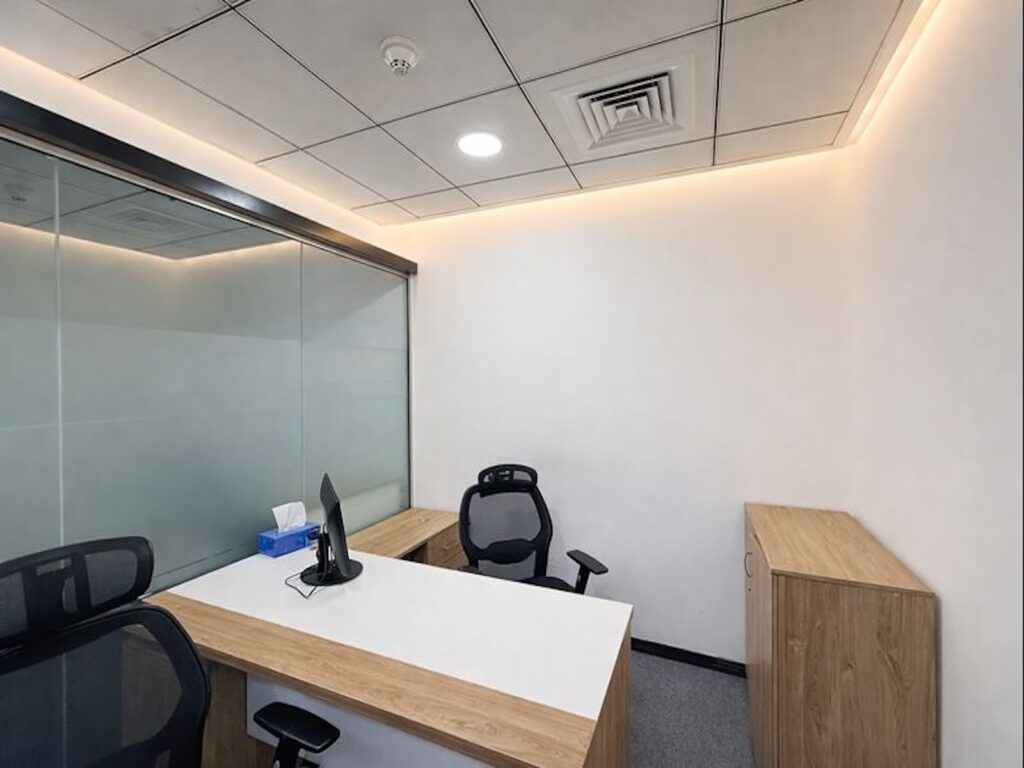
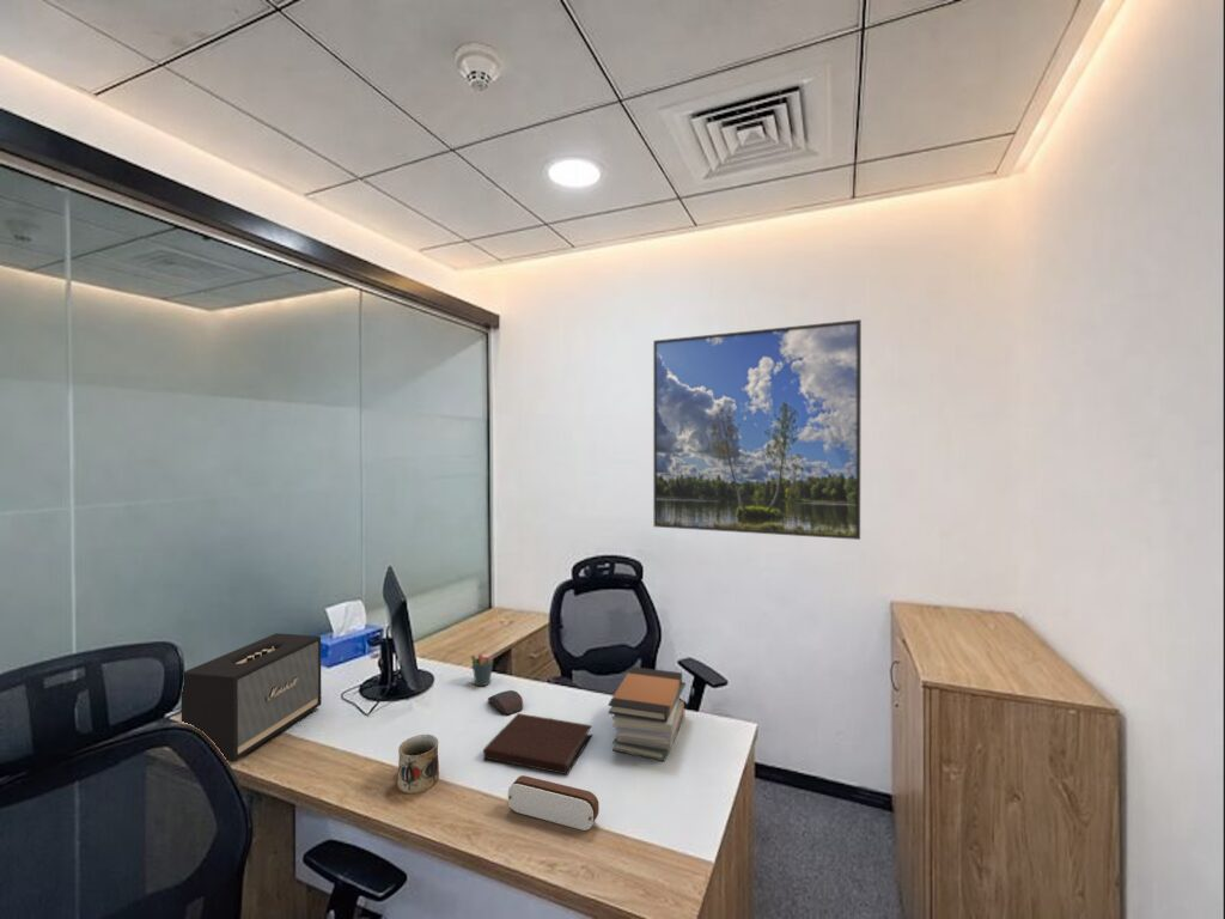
+ book stack [607,665,687,762]
+ pen holder [470,646,495,687]
+ computer mouse [487,689,524,716]
+ speaker [181,632,323,763]
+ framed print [652,318,863,541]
+ mug [396,734,440,795]
+ pencil case [507,774,601,832]
+ notebook [482,712,593,775]
